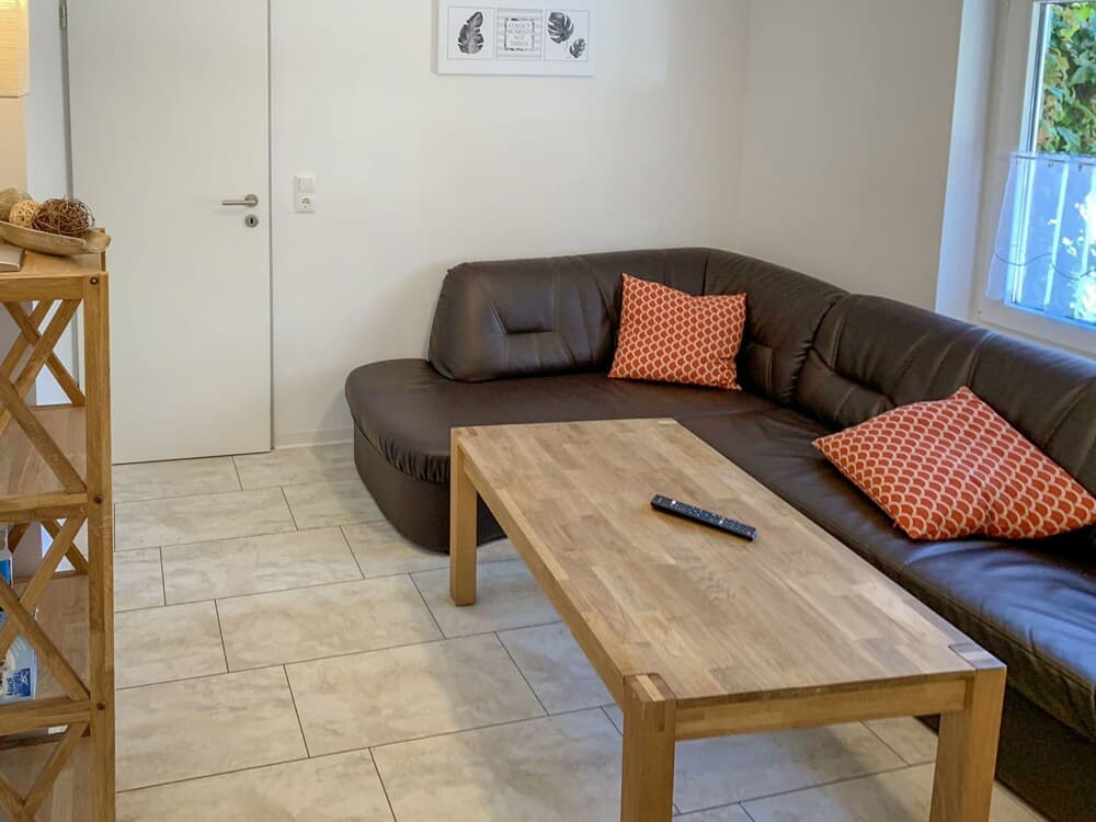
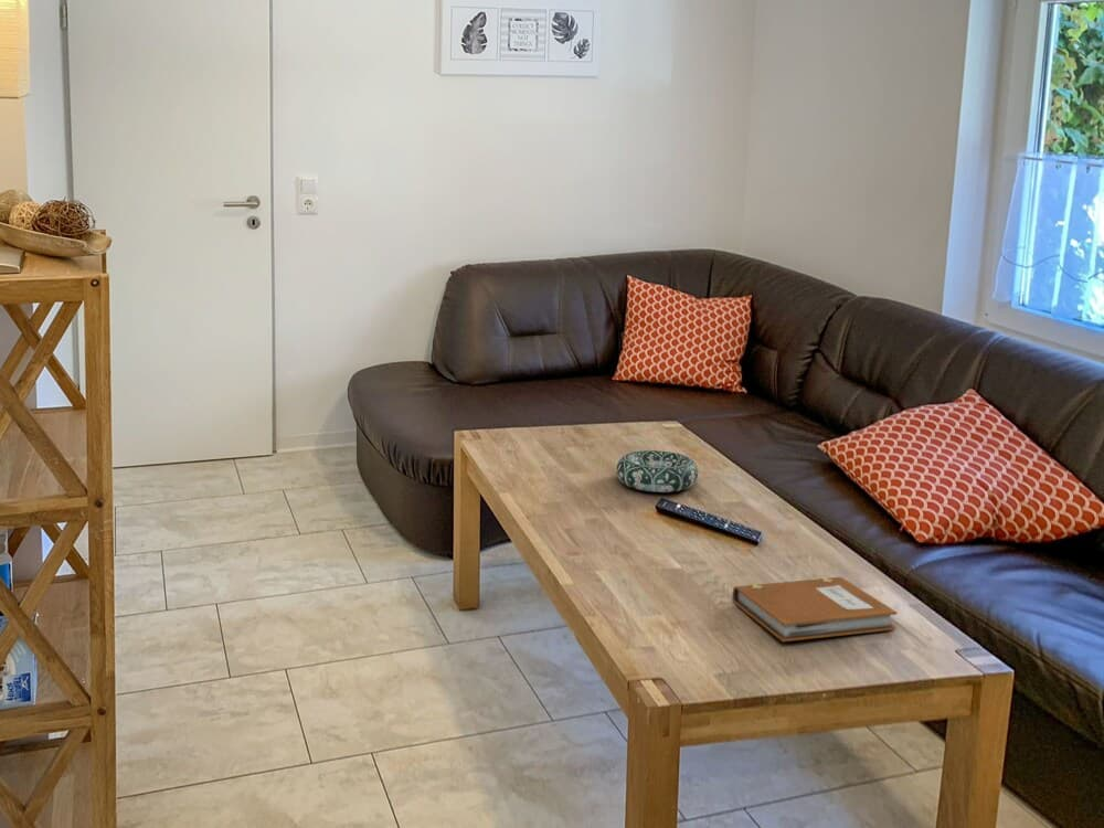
+ decorative bowl [615,449,699,493]
+ notebook [732,576,898,643]
